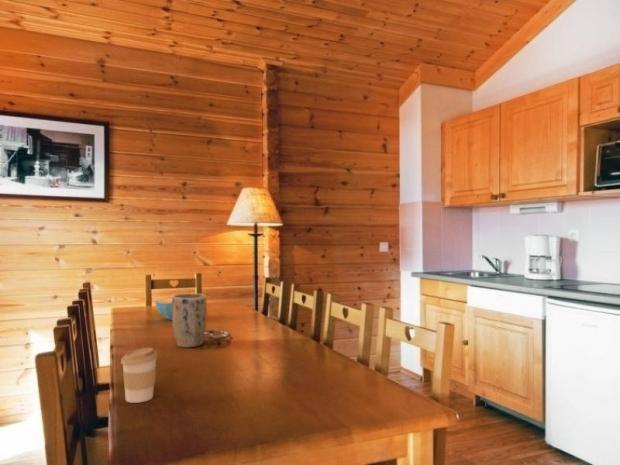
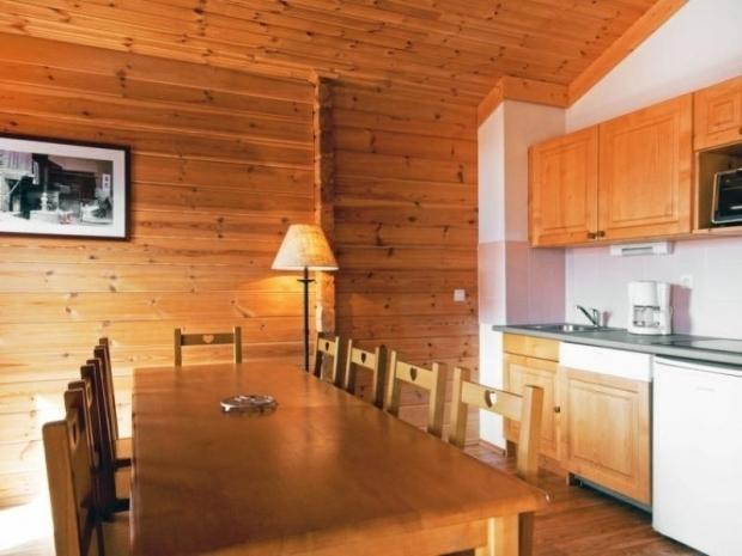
- coffee cup [120,347,158,404]
- plant pot [171,293,208,348]
- cereal bowl [154,297,173,321]
